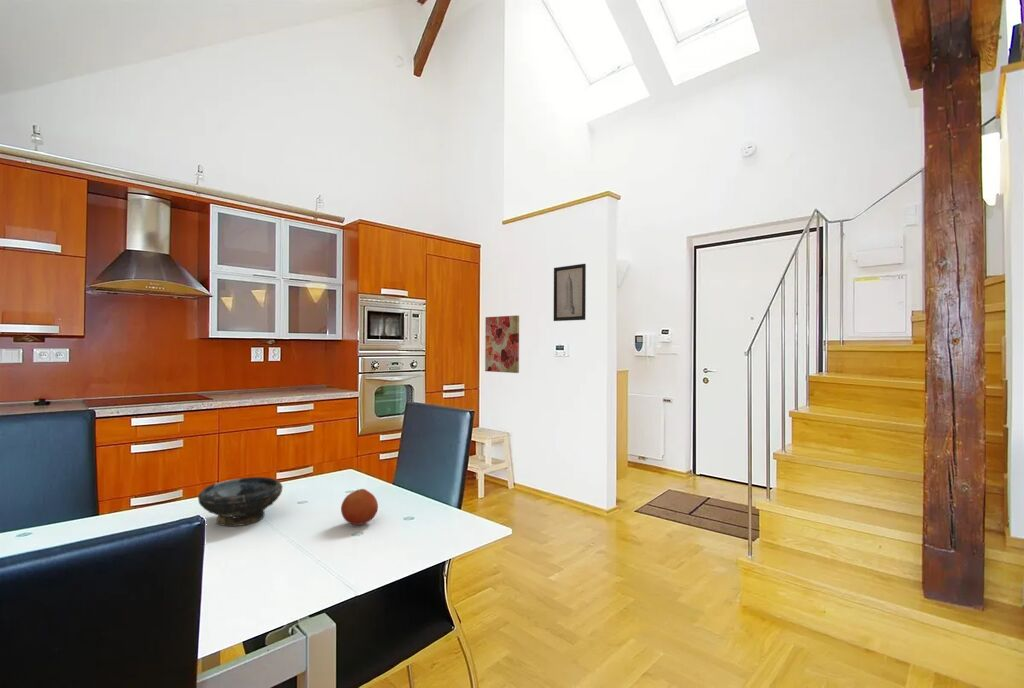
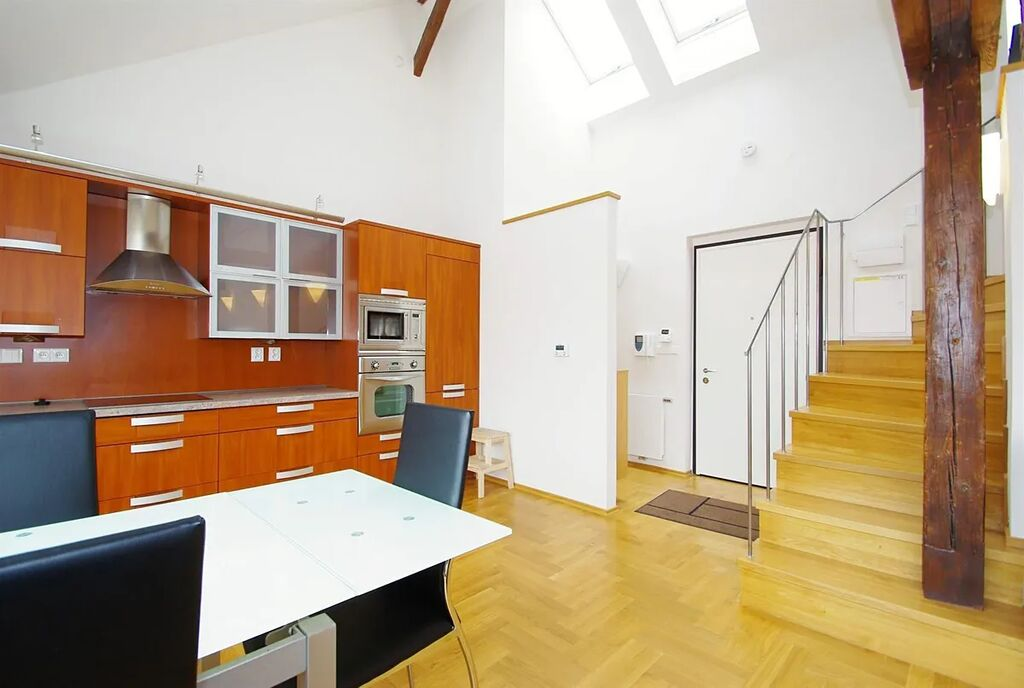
- wall art [553,263,587,322]
- wall art [484,314,520,374]
- fruit [340,488,379,526]
- bowl [197,476,284,528]
